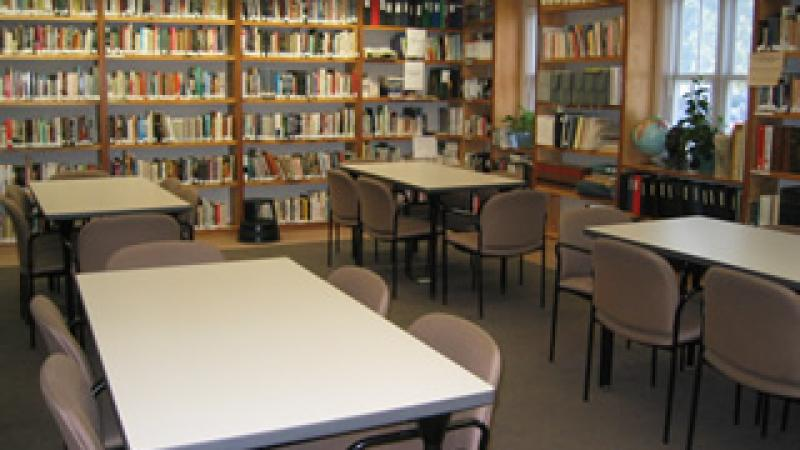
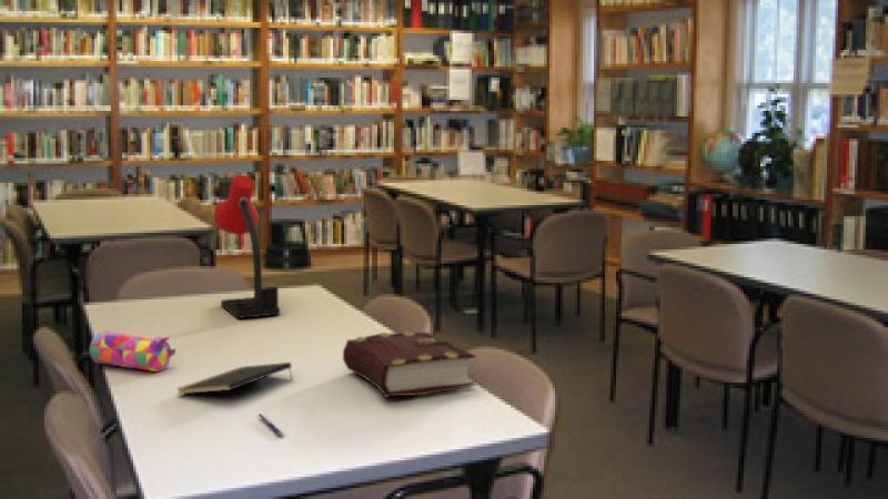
+ desk lamp [212,174,281,319]
+ book [342,330,476,399]
+ pencil case [89,330,176,373]
+ pen [255,413,286,437]
+ notepad [175,361,293,396]
